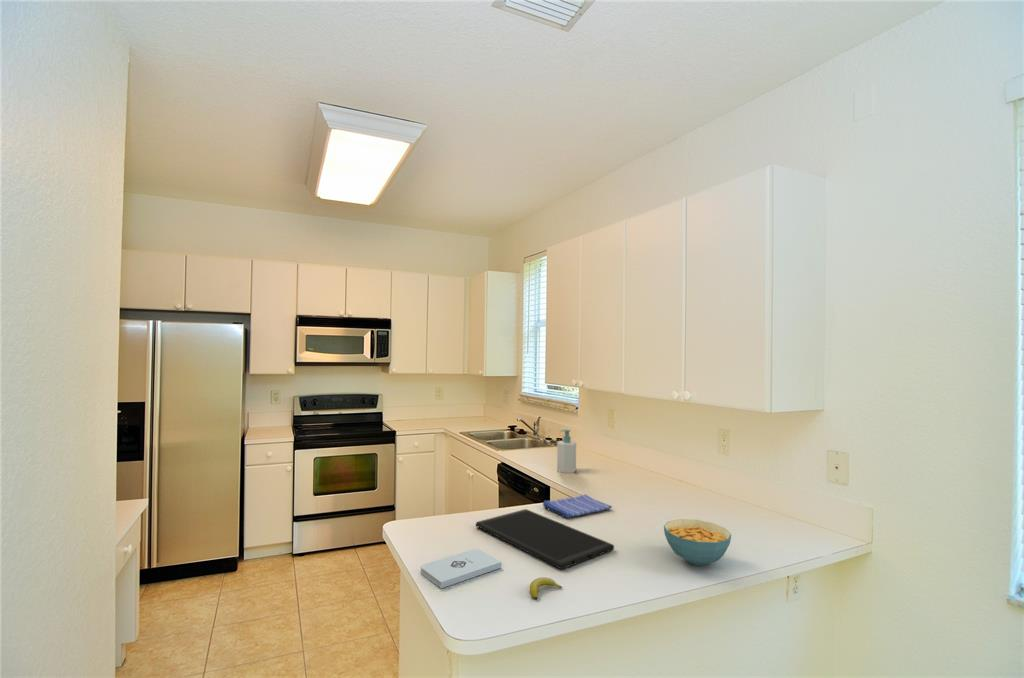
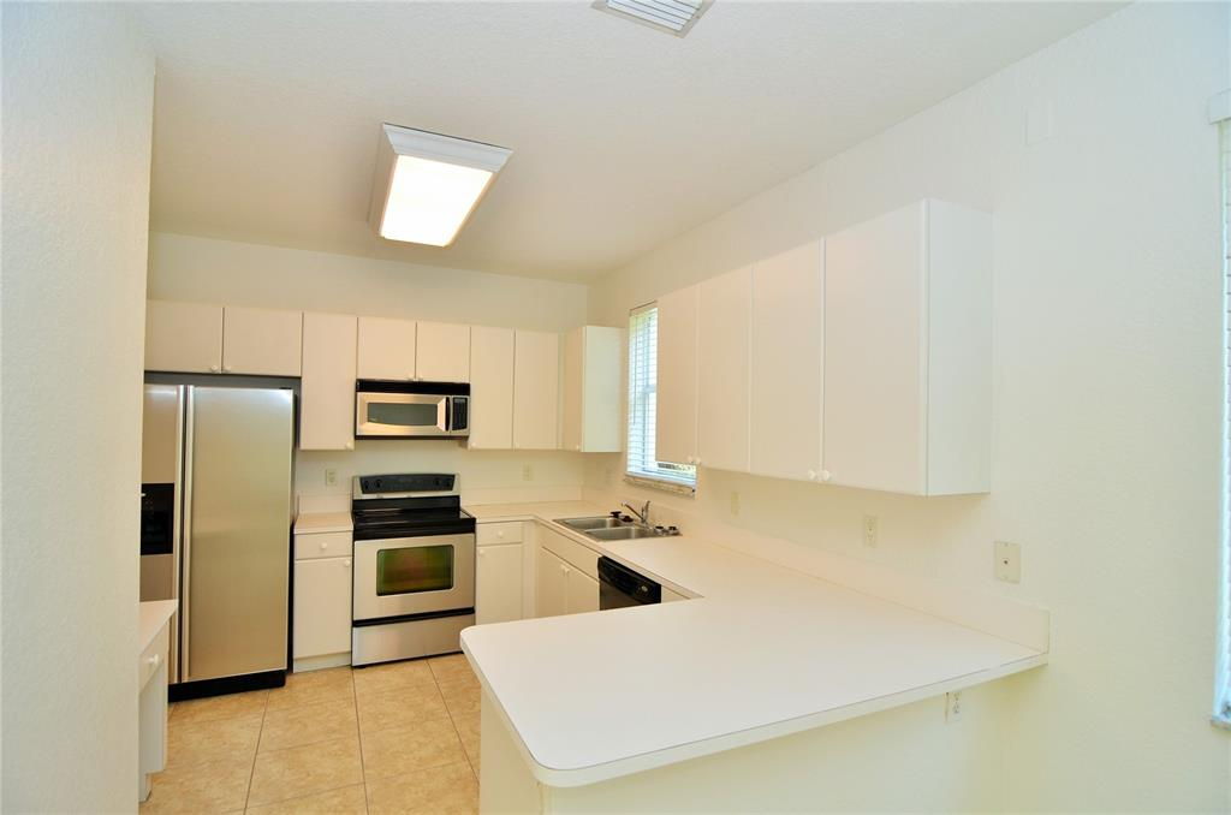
- cutting board [475,508,615,570]
- soap bottle [556,429,577,474]
- dish towel [542,493,613,519]
- banana [529,576,563,600]
- cereal bowl [663,518,732,566]
- notepad [419,548,502,589]
